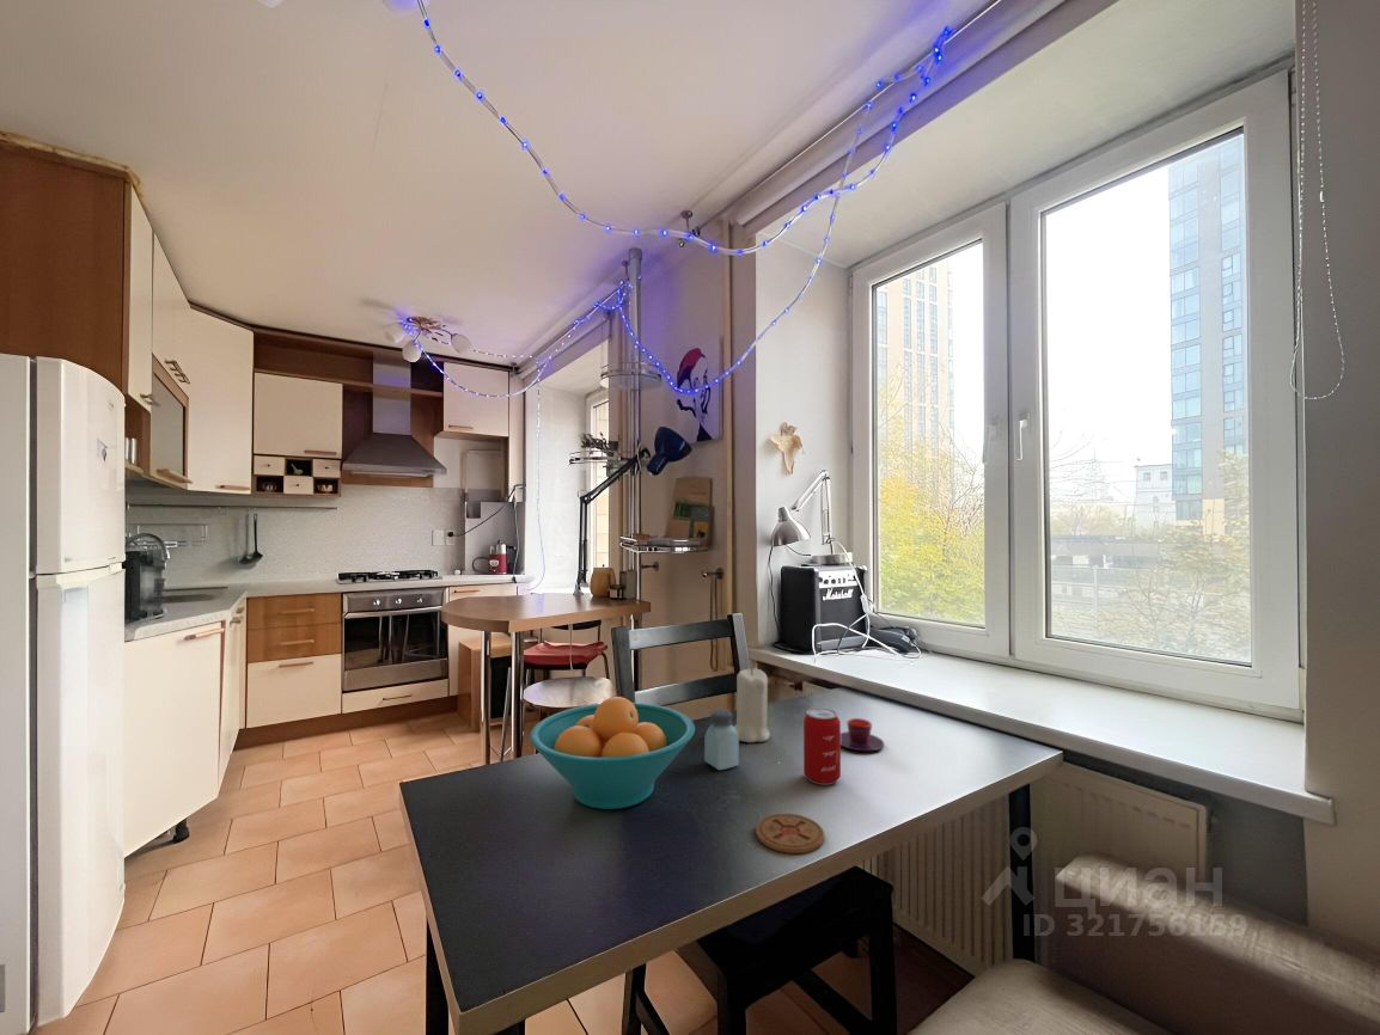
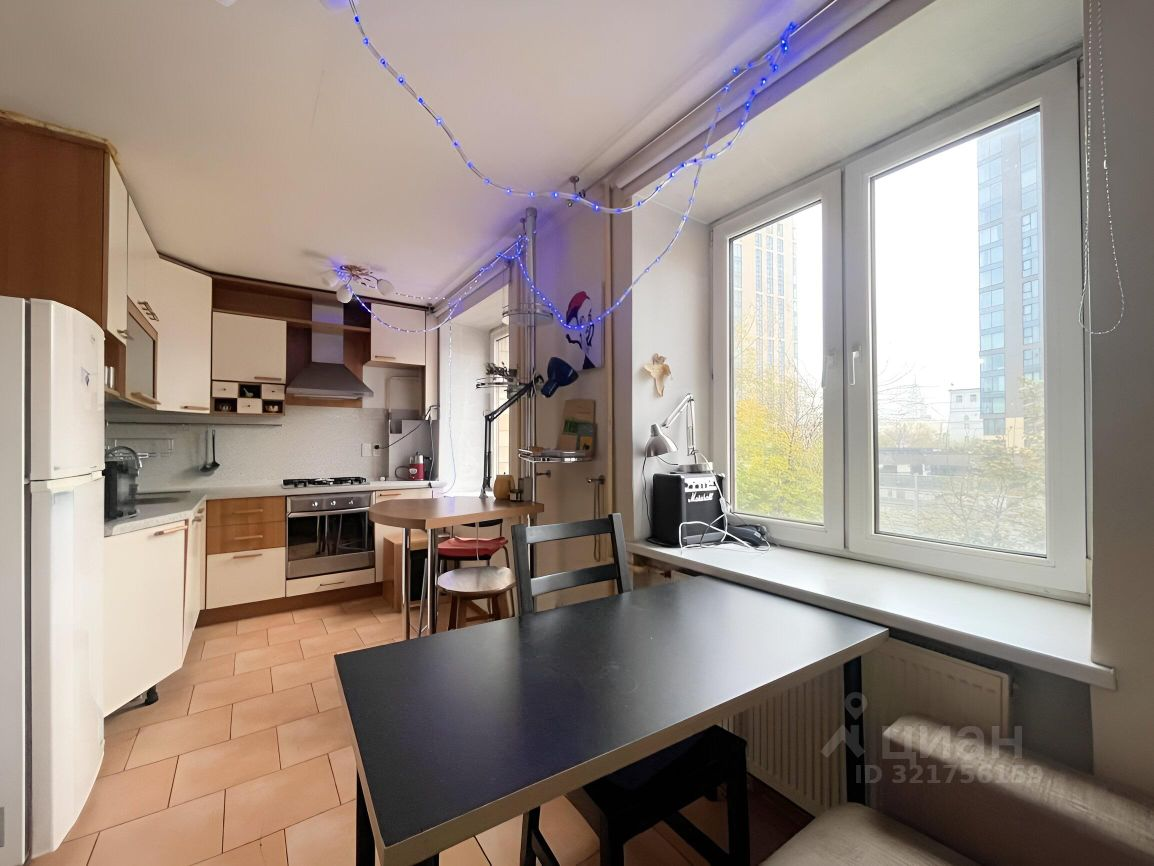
- candle [733,667,771,743]
- fruit bowl [529,696,696,810]
- saltshaker [703,708,740,771]
- teacup [841,717,885,752]
- beverage can [802,708,842,786]
- coaster [755,813,825,855]
